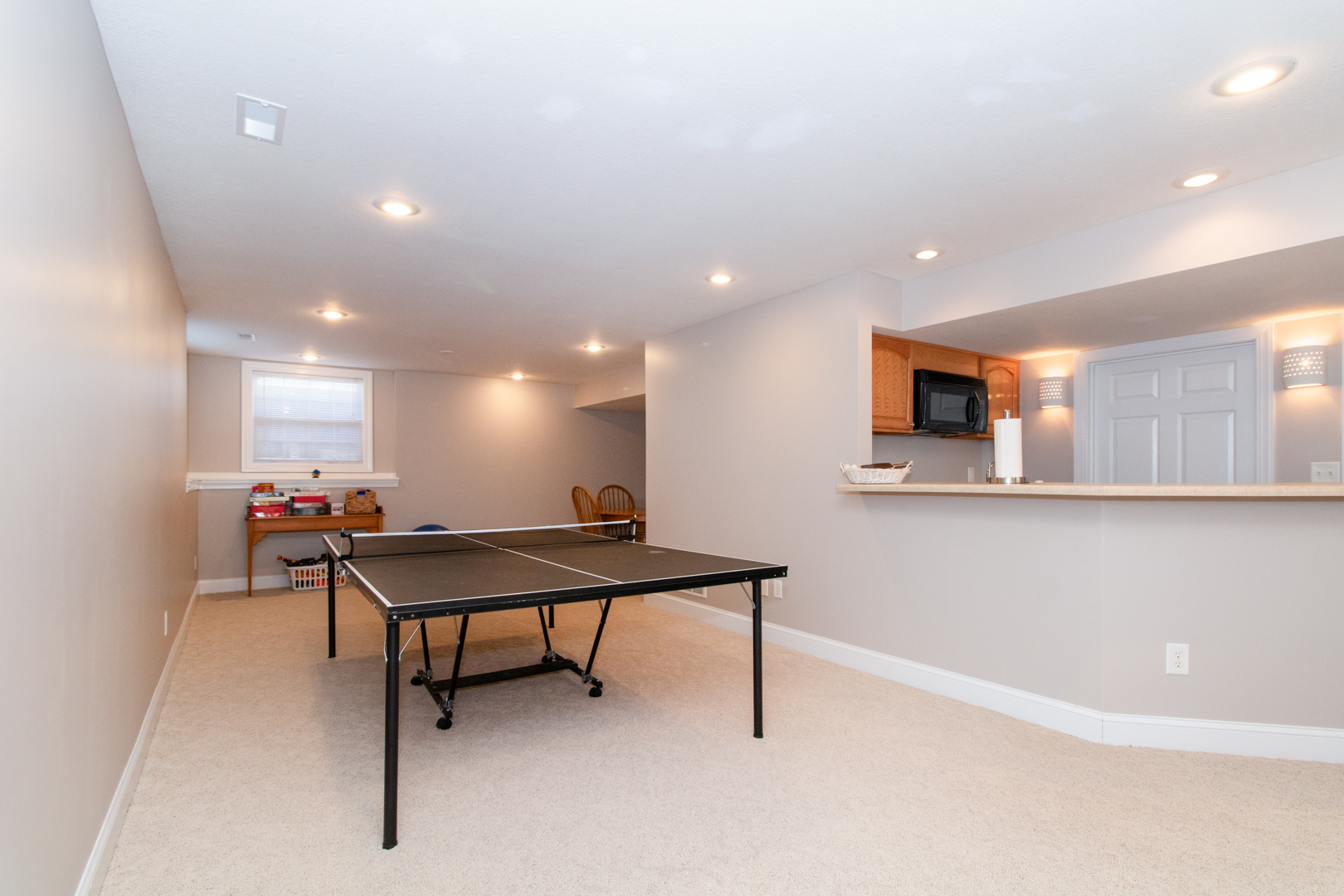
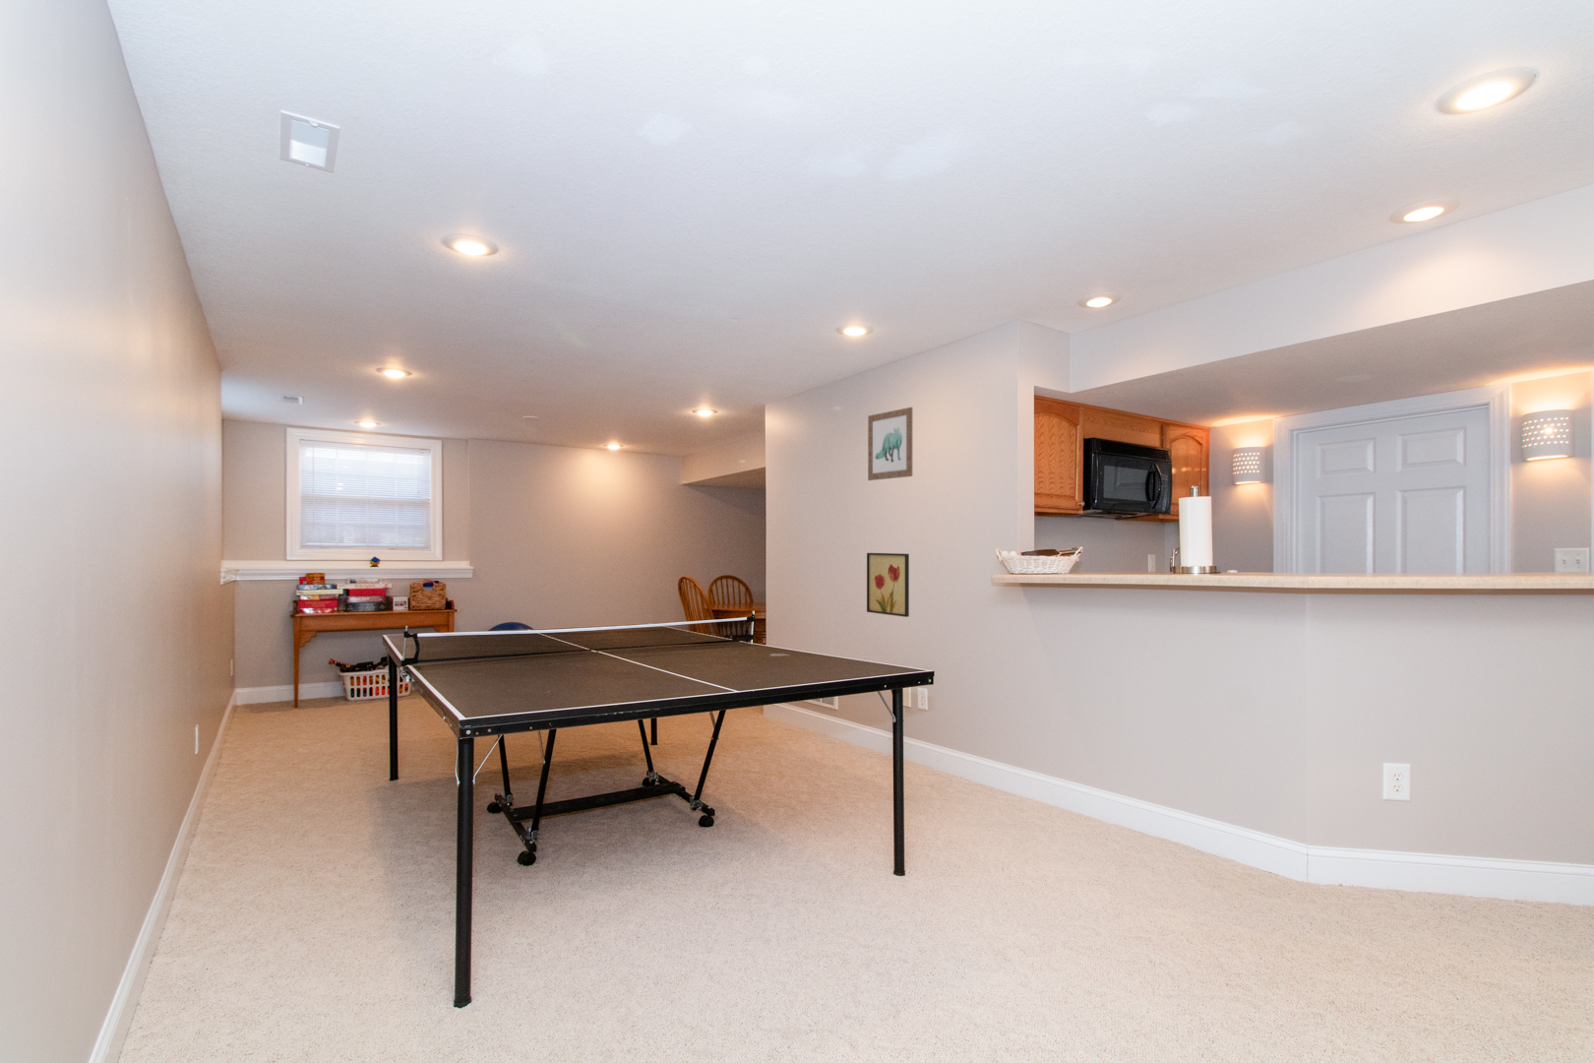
+ wall art [866,552,910,618]
+ wall art [867,407,913,482]
